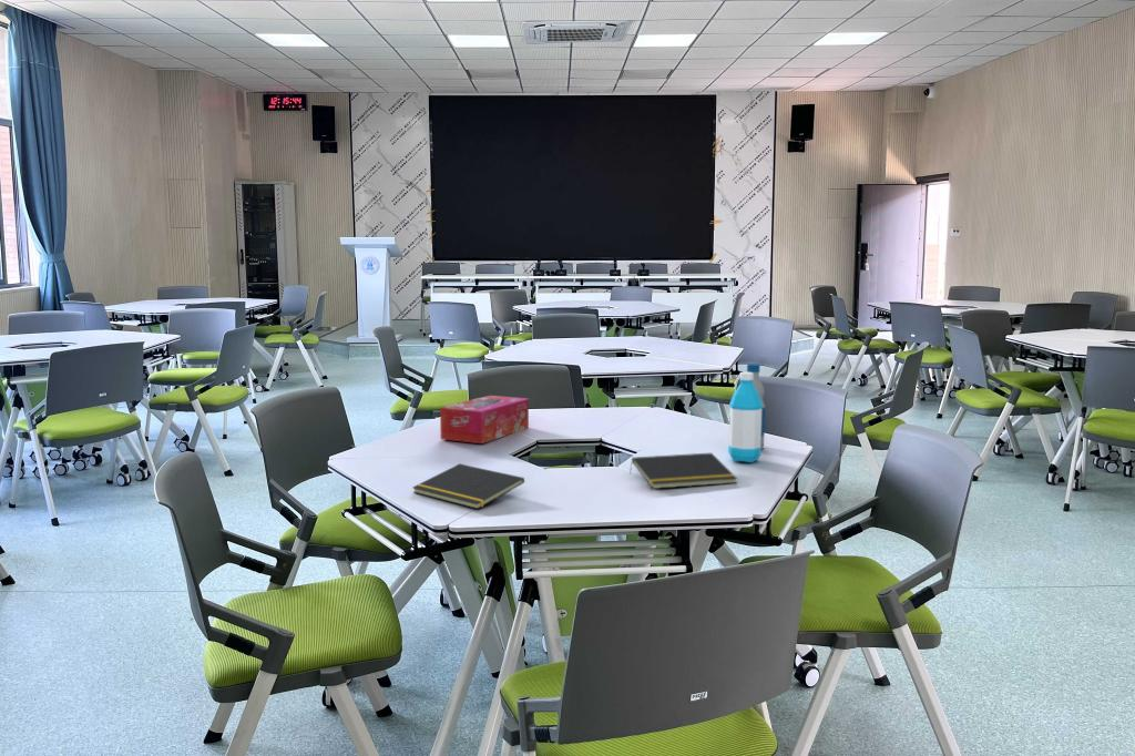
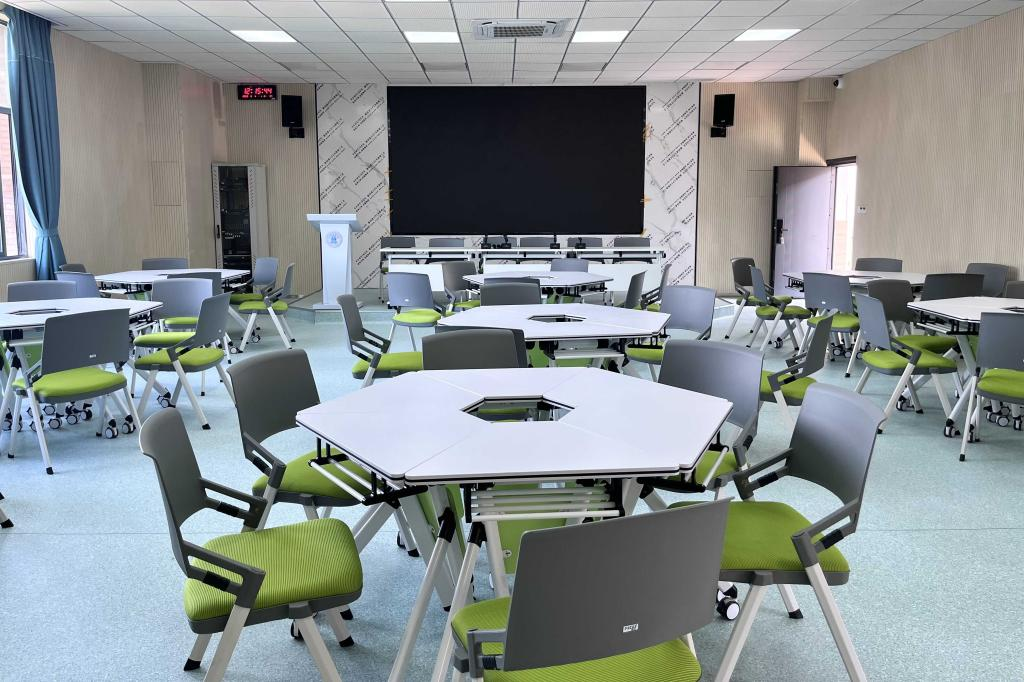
- tissue box [439,395,530,445]
- notepad [628,452,738,490]
- notepad [411,462,525,510]
- water bottle [727,371,763,464]
- bottle [746,362,766,450]
